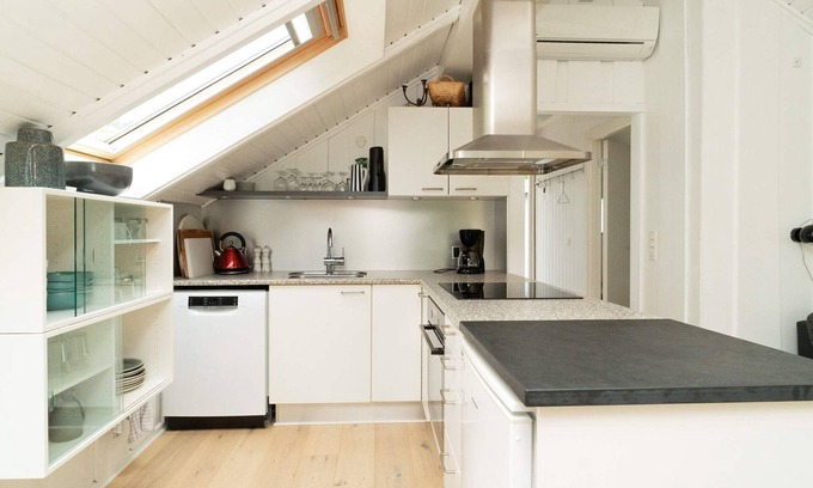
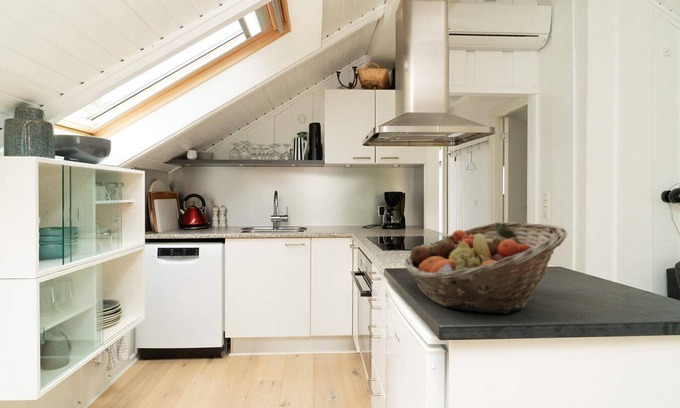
+ fruit basket [403,221,568,315]
